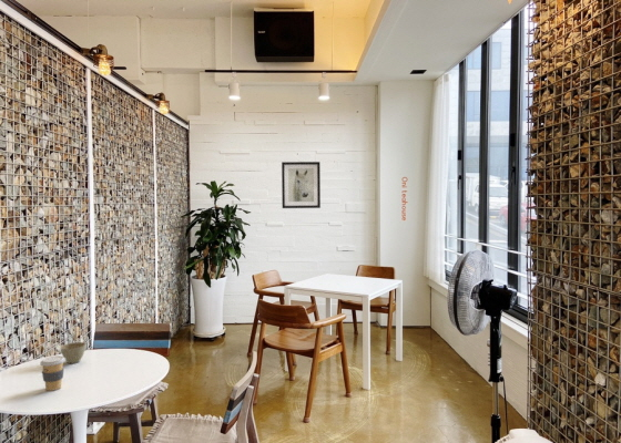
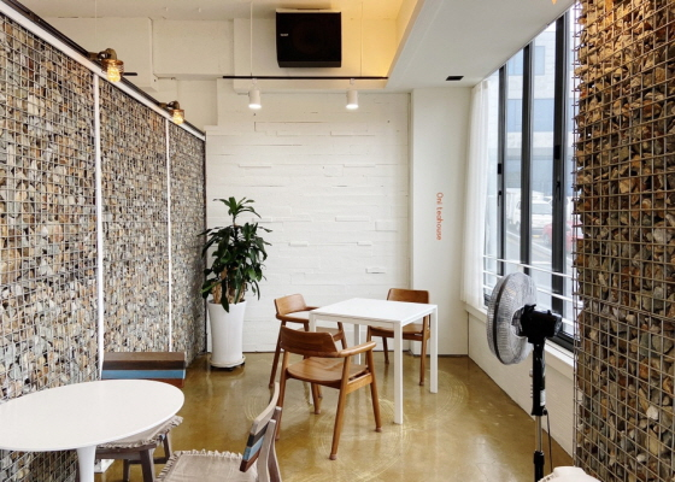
- coffee cup [39,354,65,392]
- wall art [281,161,322,209]
- flower pot [60,341,86,364]
